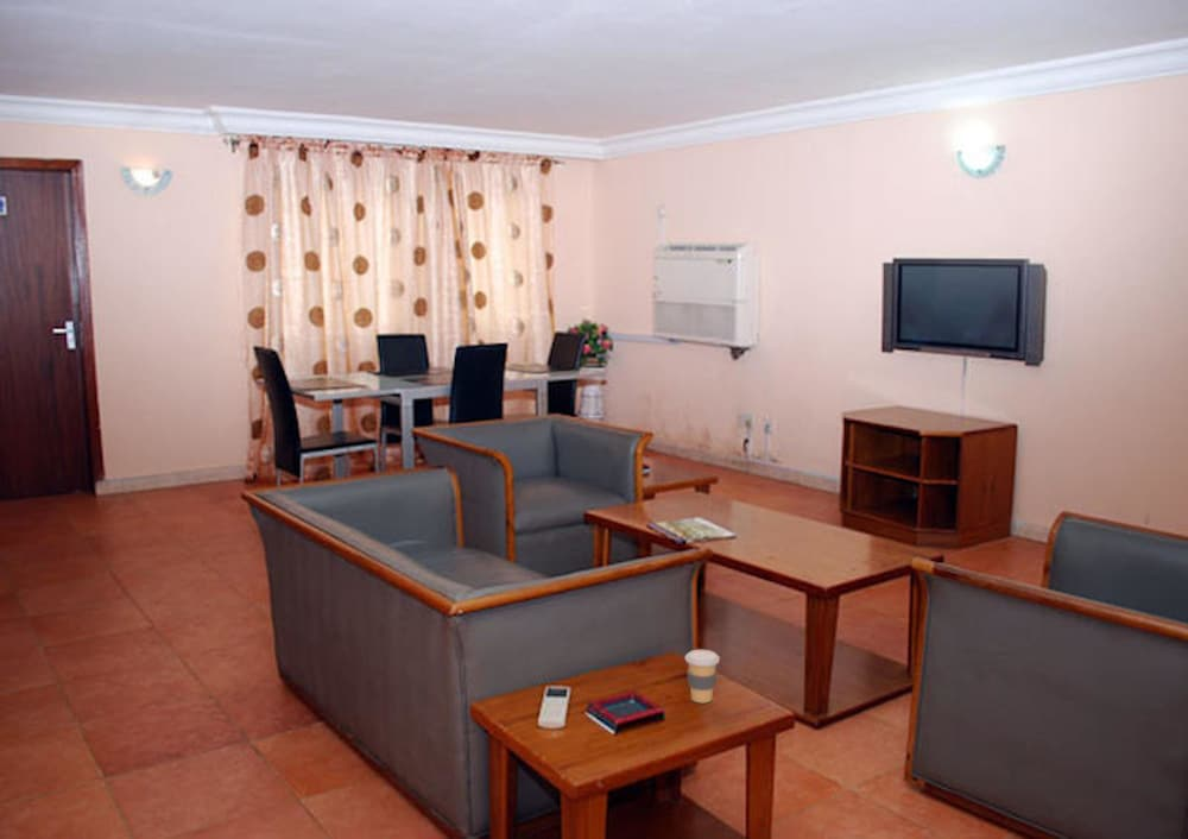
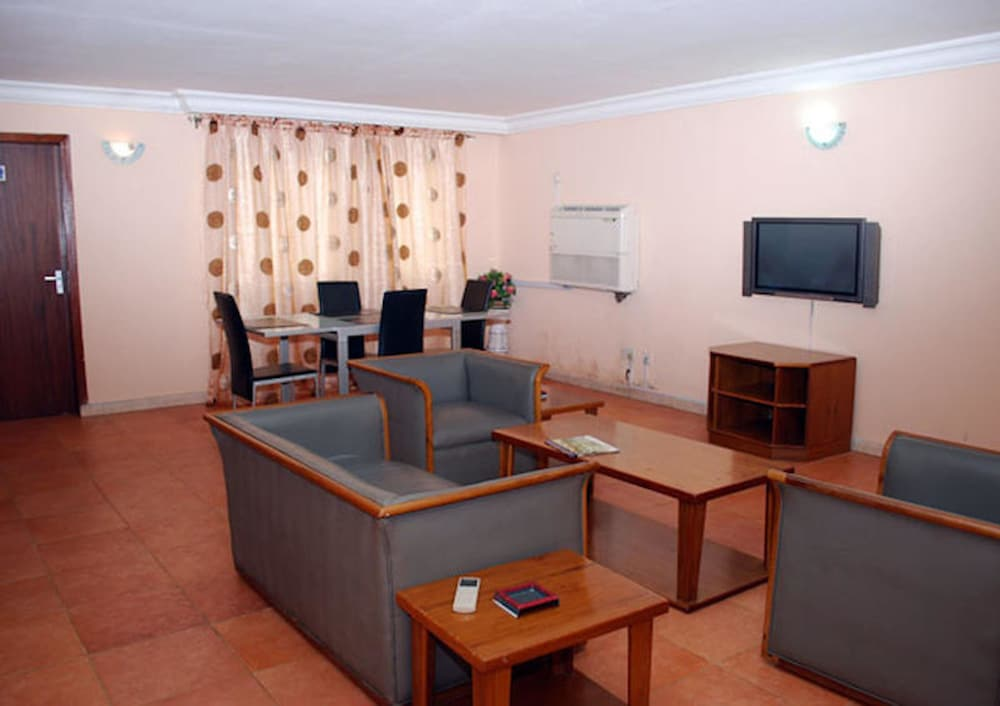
- coffee cup [684,649,721,704]
